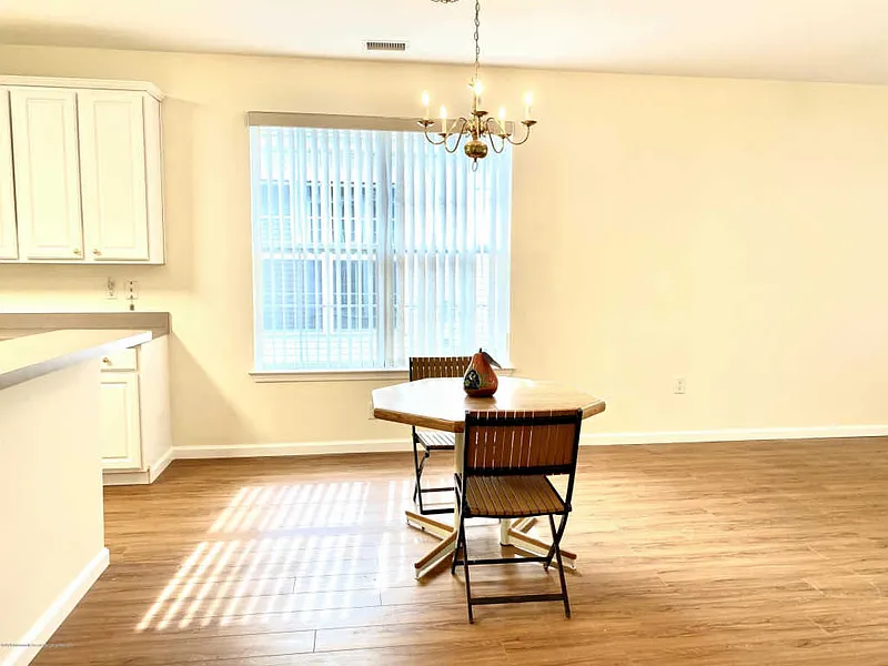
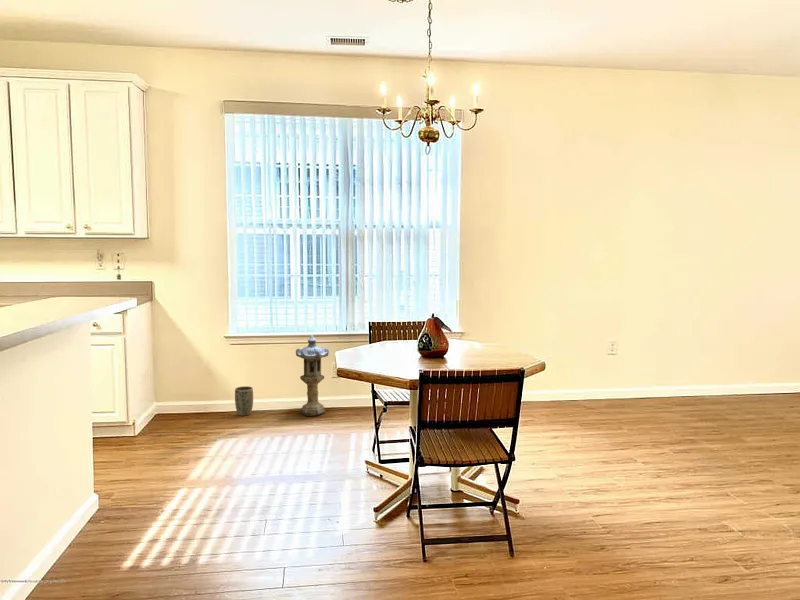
+ plant pot [234,385,254,417]
+ lantern [295,334,330,417]
